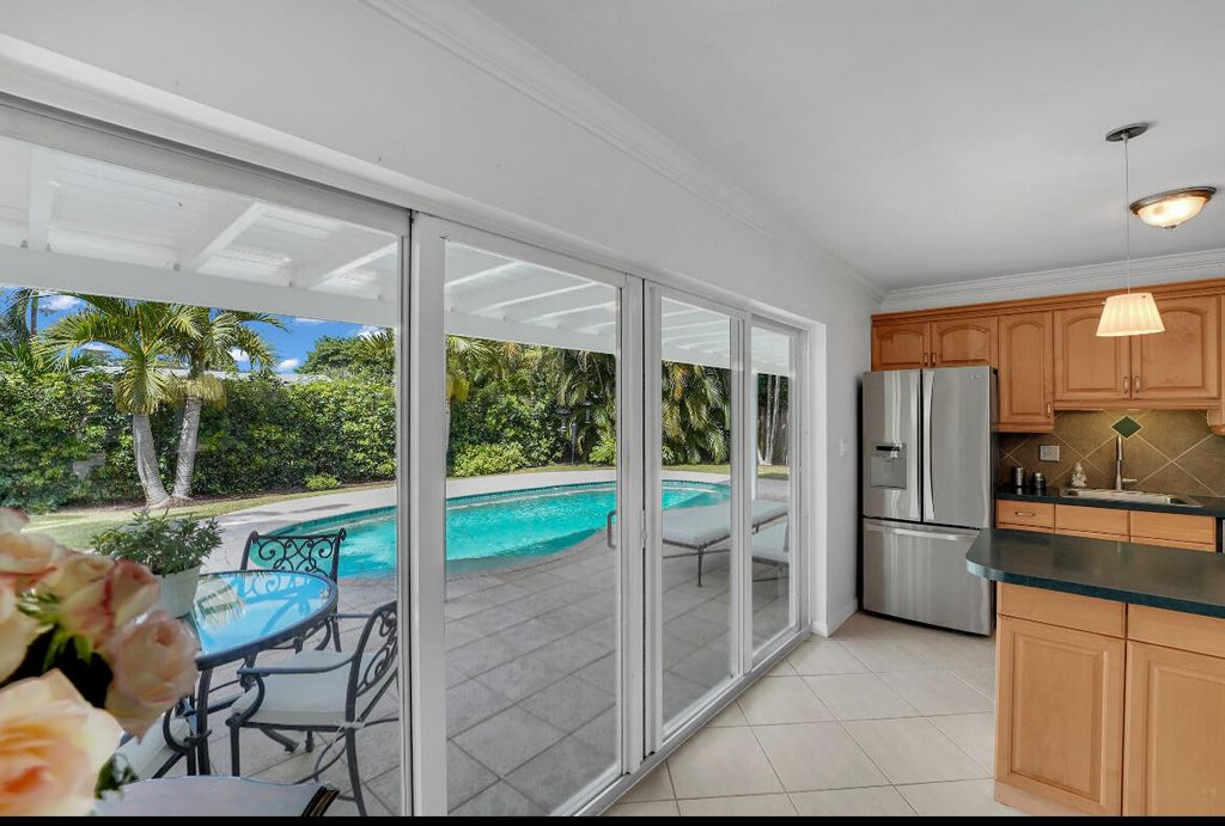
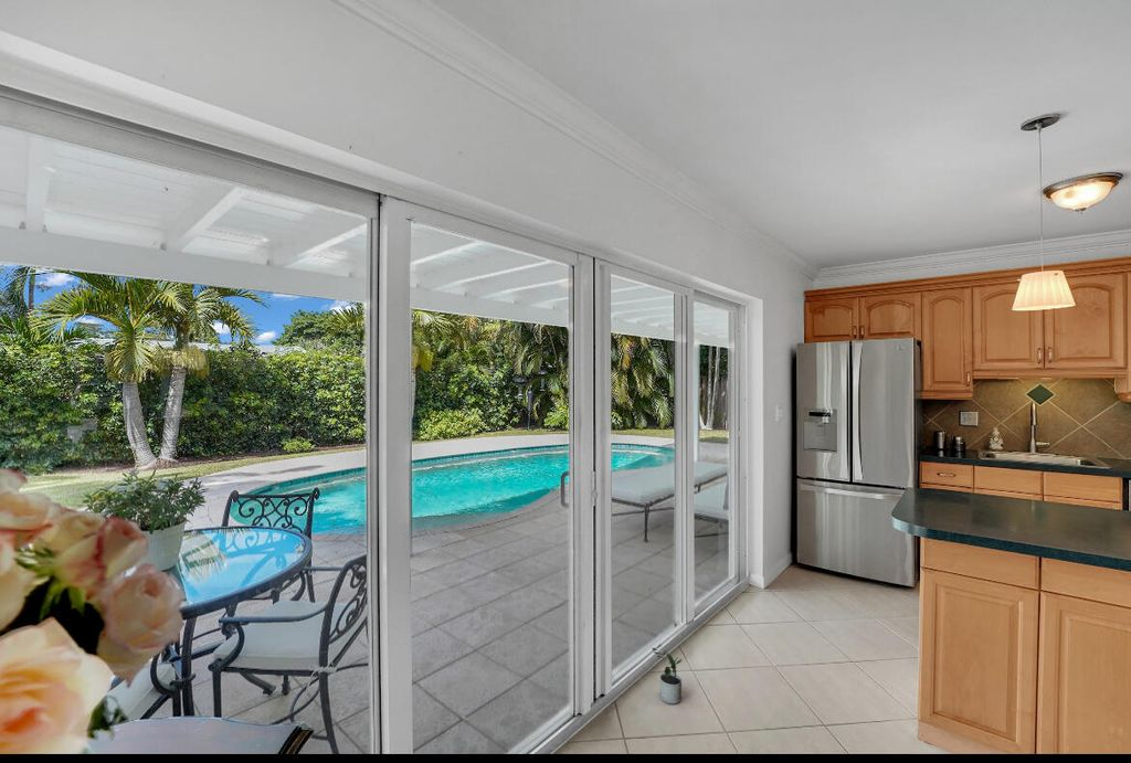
+ potted plant [651,644,683,706]
